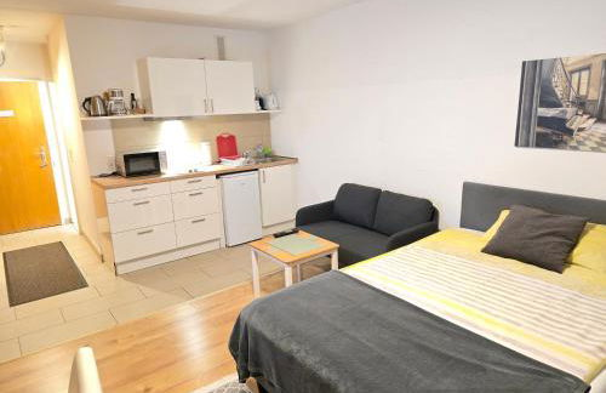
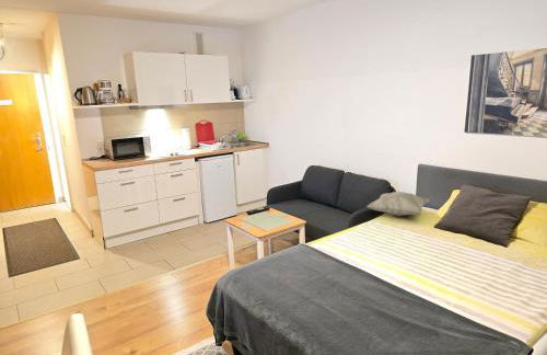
+ decorative pillow [365,191,431,217]
